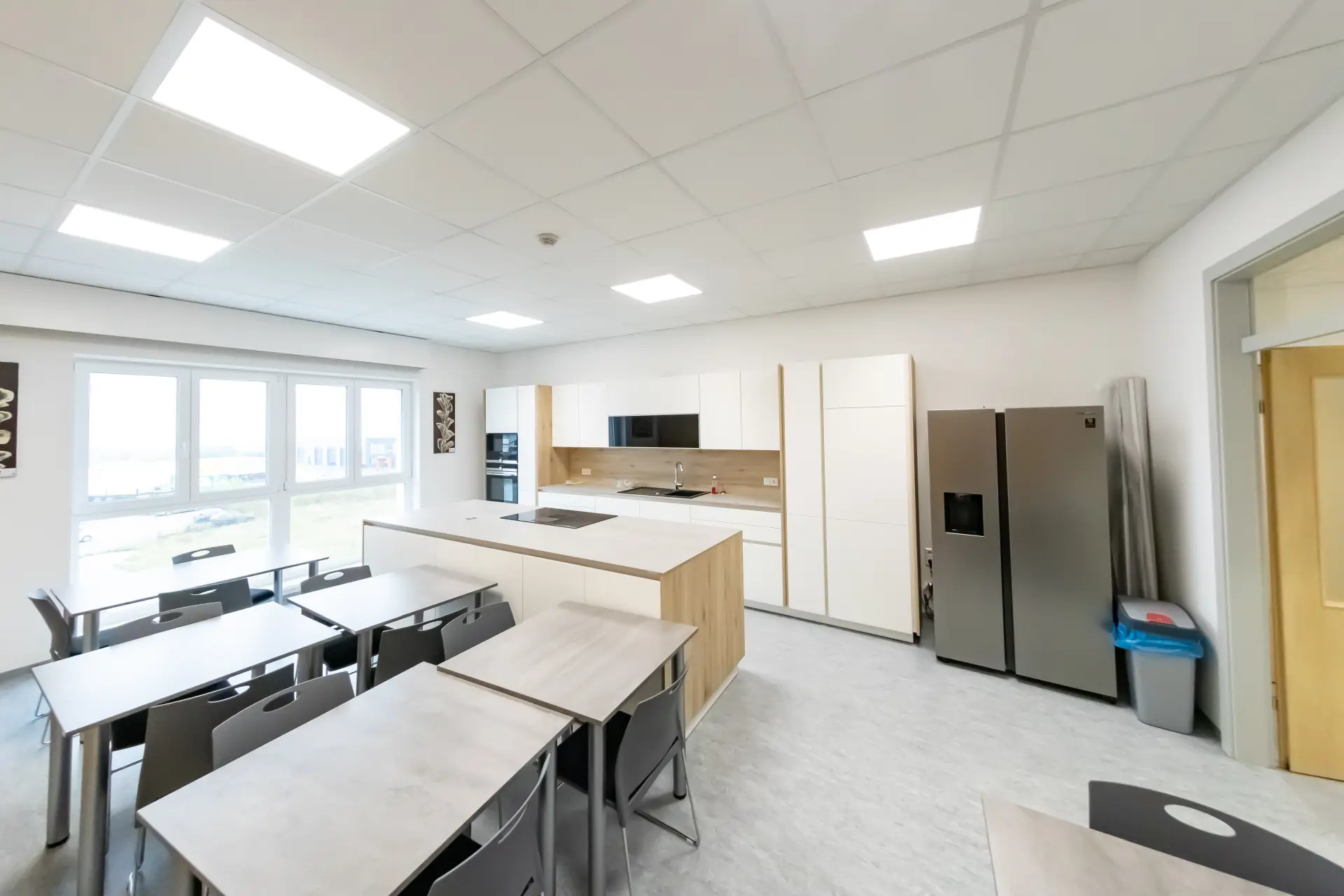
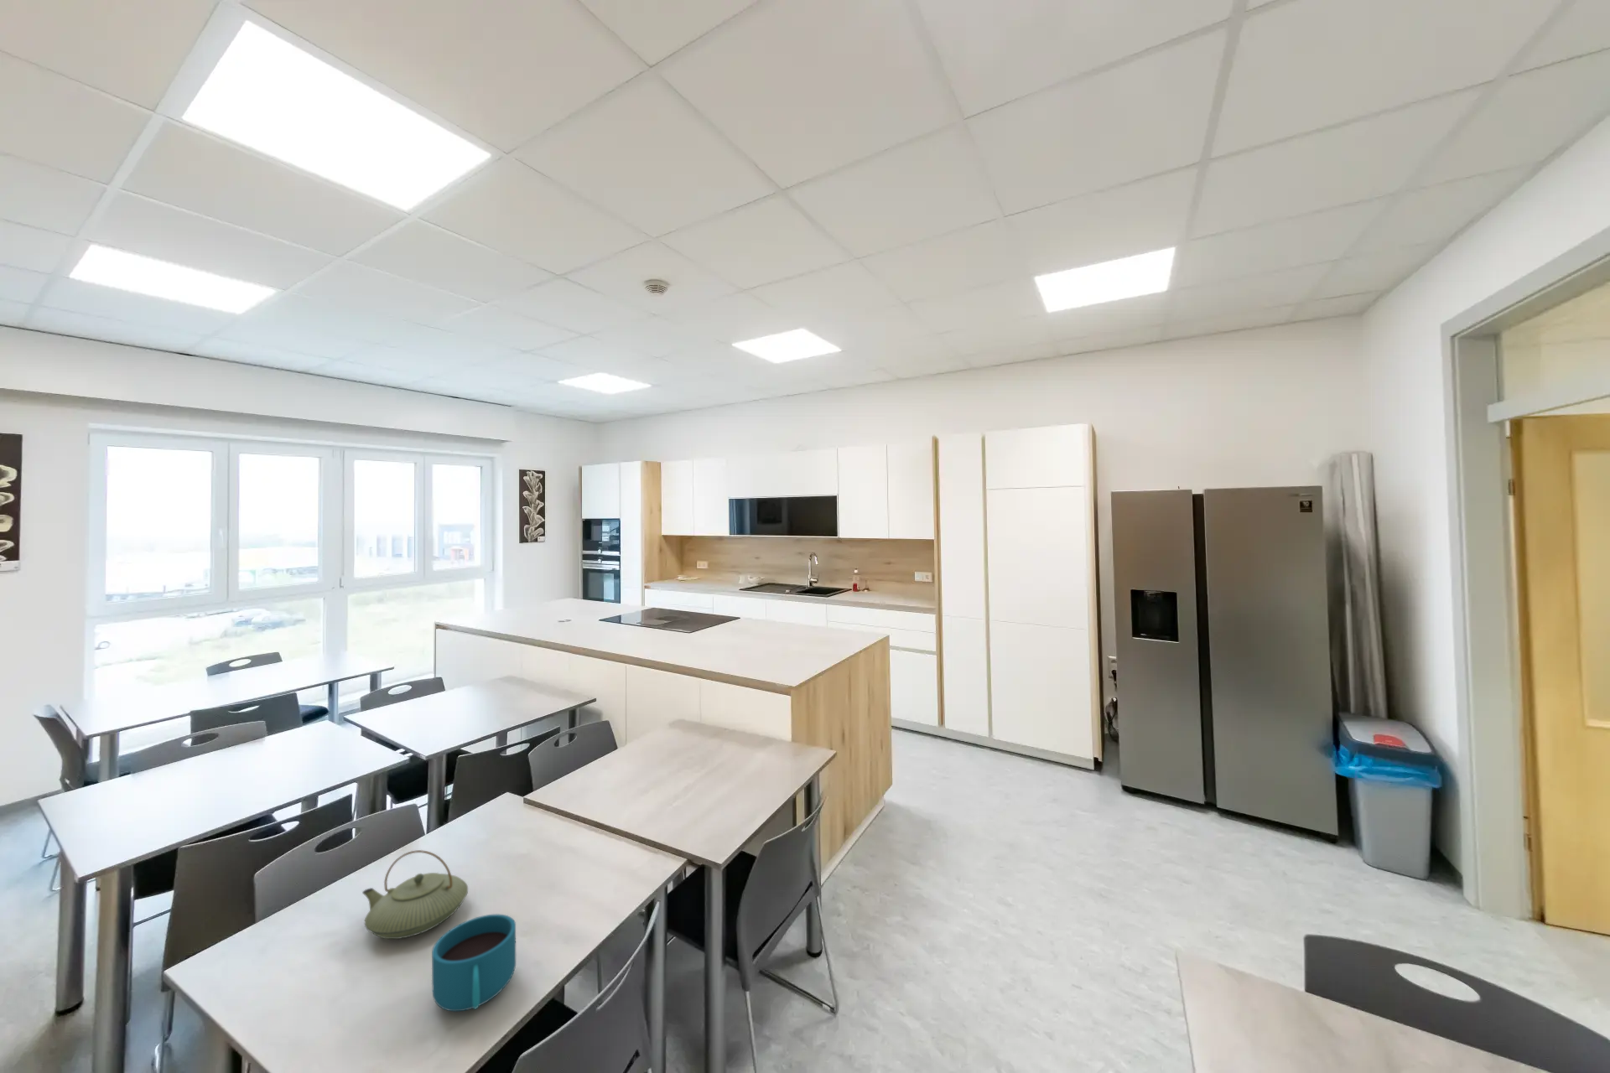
+ teapot [362,849,468,940]
+ cup [431,913,516,1013]
